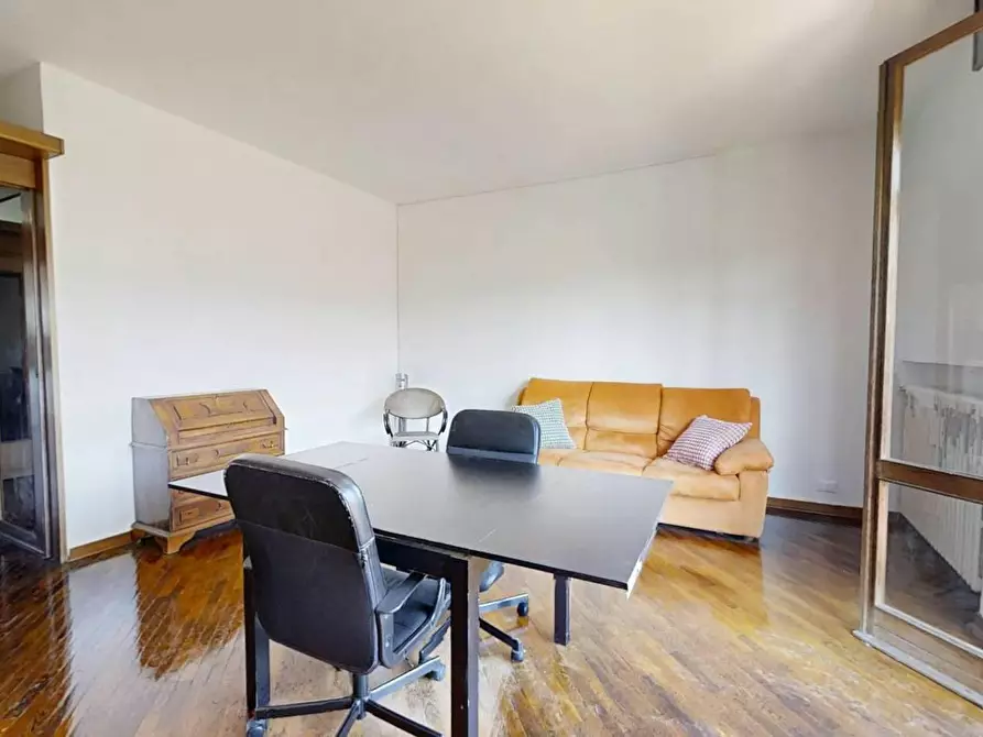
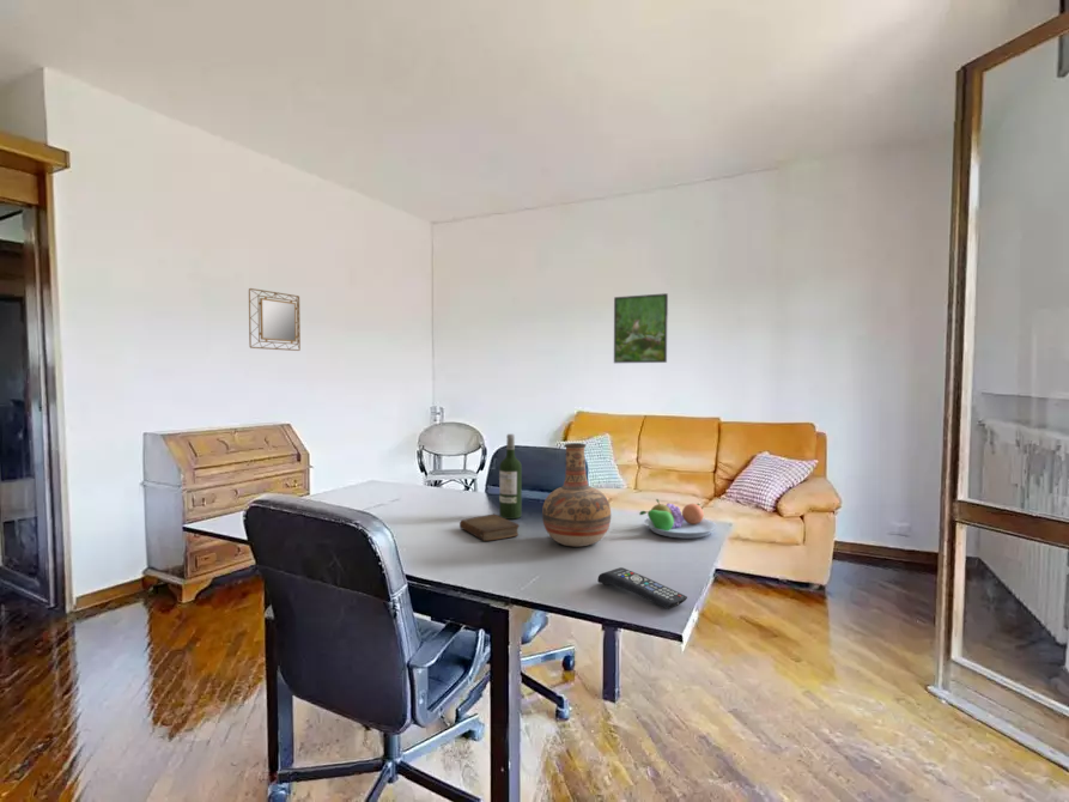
+ book [458,514,520,542]
+ remote control [596,566,688,610]
+ home mirror [248,287,302,352]
+ wine bottle [498,433,523,521]
+ vase [541,442,612,548]
+ fruit bowl [638,498,718,540]
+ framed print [613,292,669,364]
